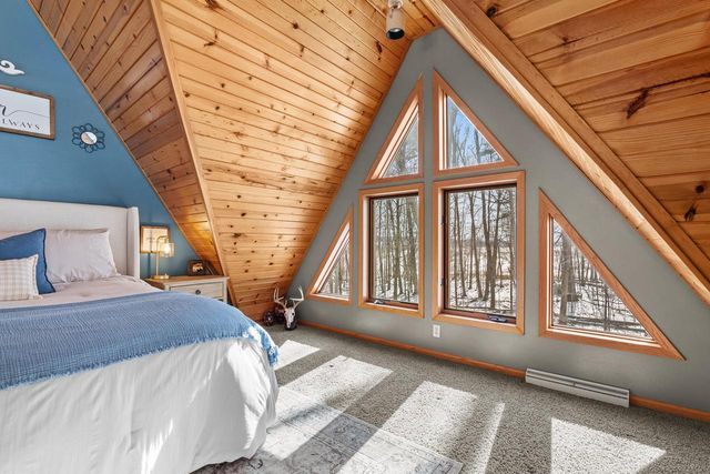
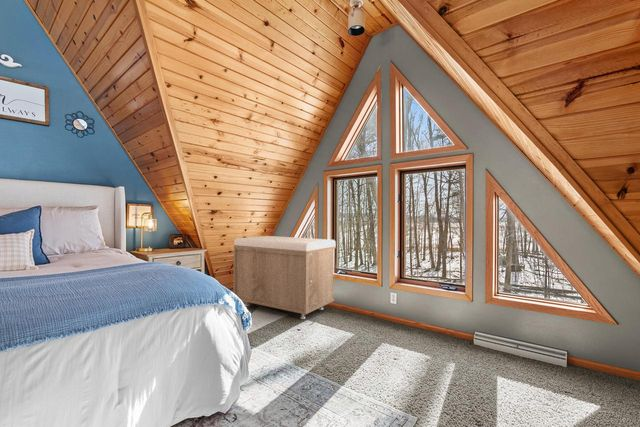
+ storage bench [232,235,337,320]
